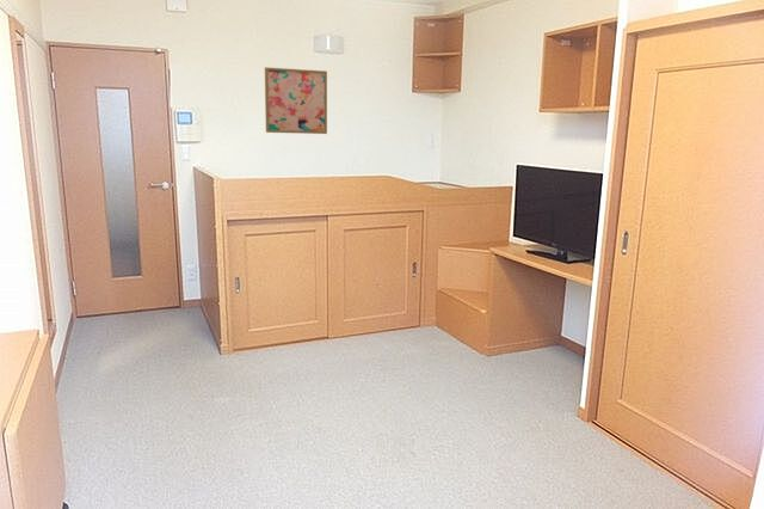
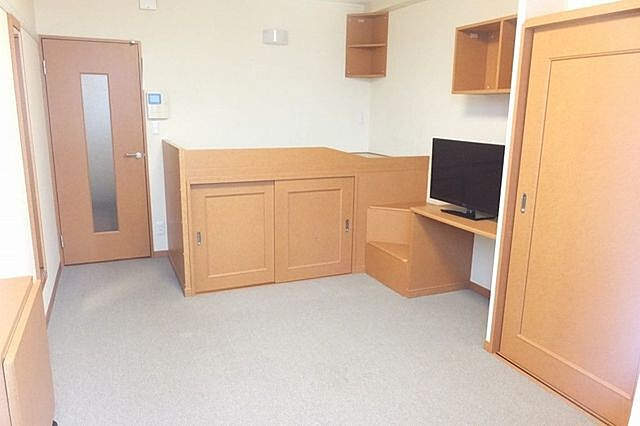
- wall art [264,66,328,135]
